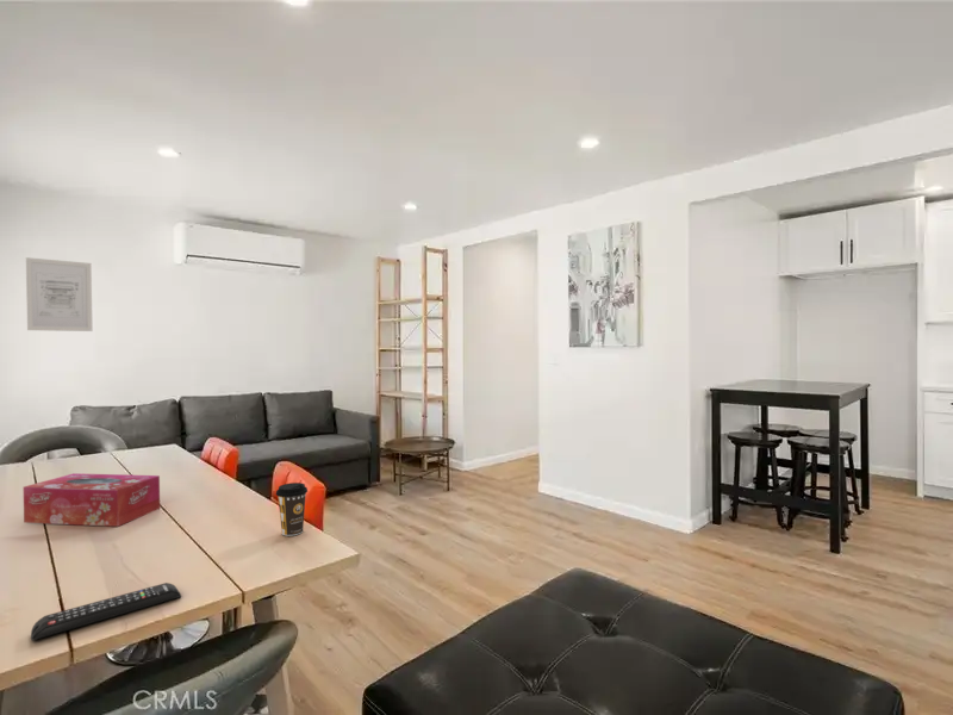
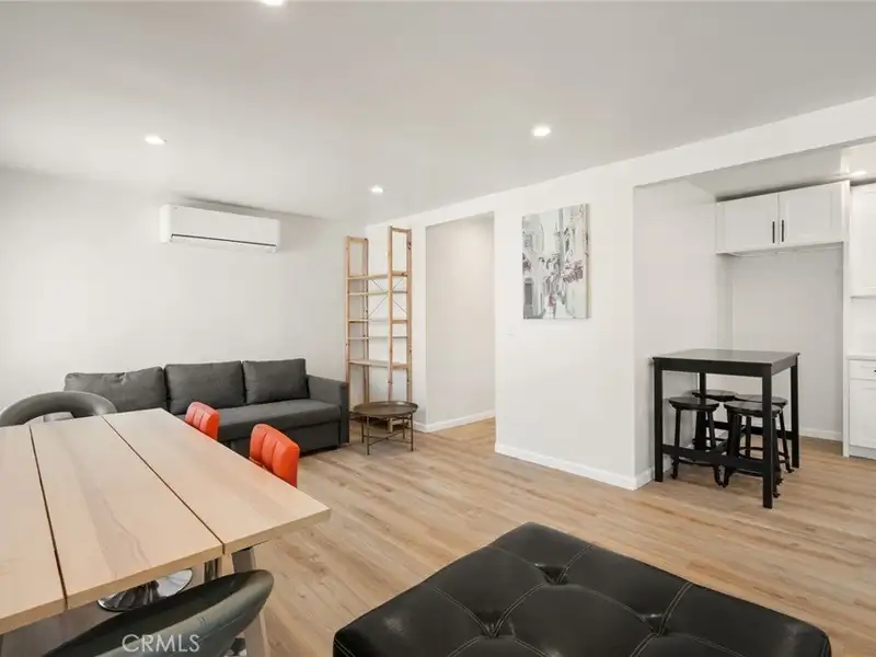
- coffee cup [275,481,309,537]
- wall art [25,256,94,332]
- remote control [30,582,182,641]
- tissue box [23,472,161,528]
